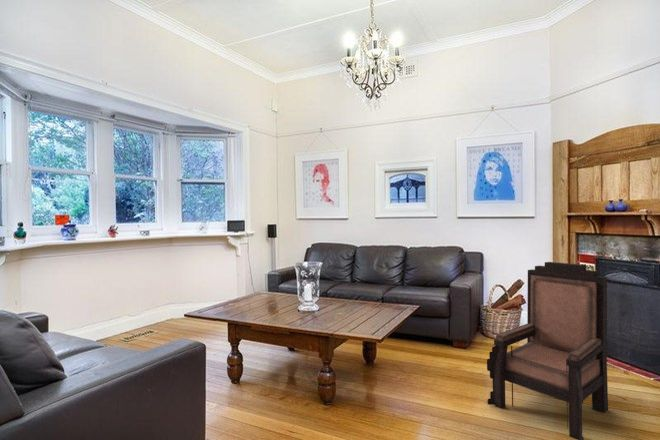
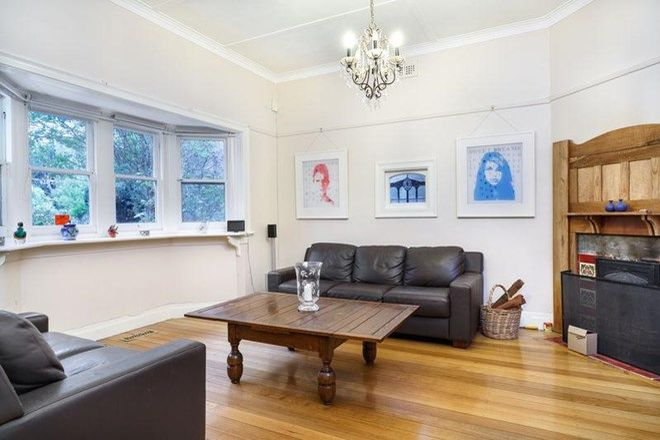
- armchair [486,261,609,440]
